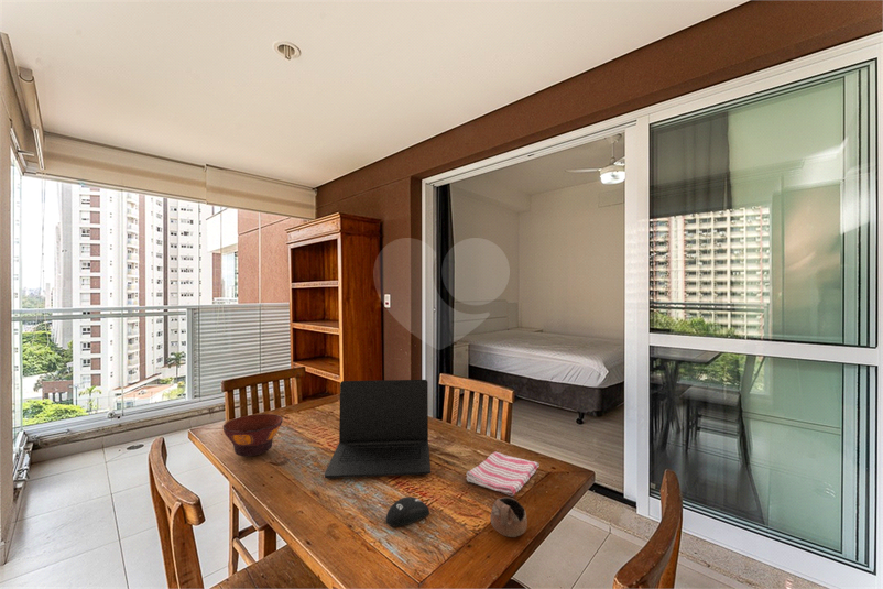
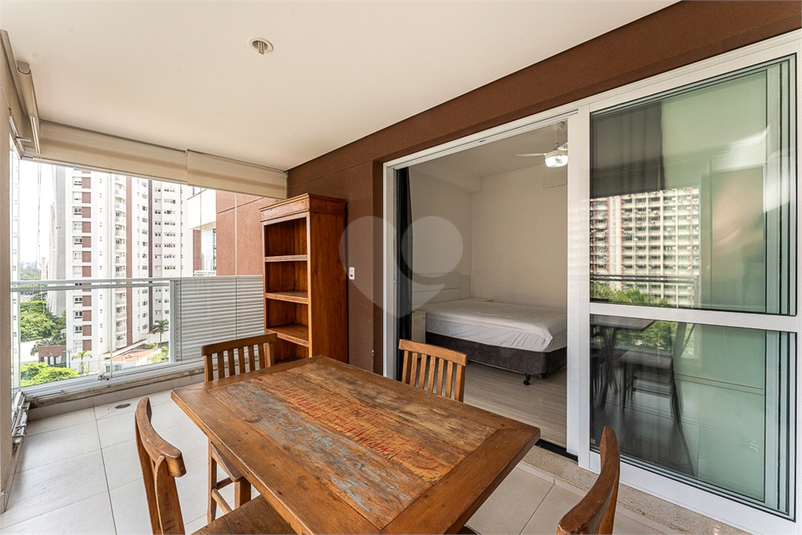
- computer mouse [384,497,430,528]
- bowl [221,413,284,458]
- cup [490,495,528,538]
- dish towel [466,451,539,498]
- laptop [324,379,432,479]
